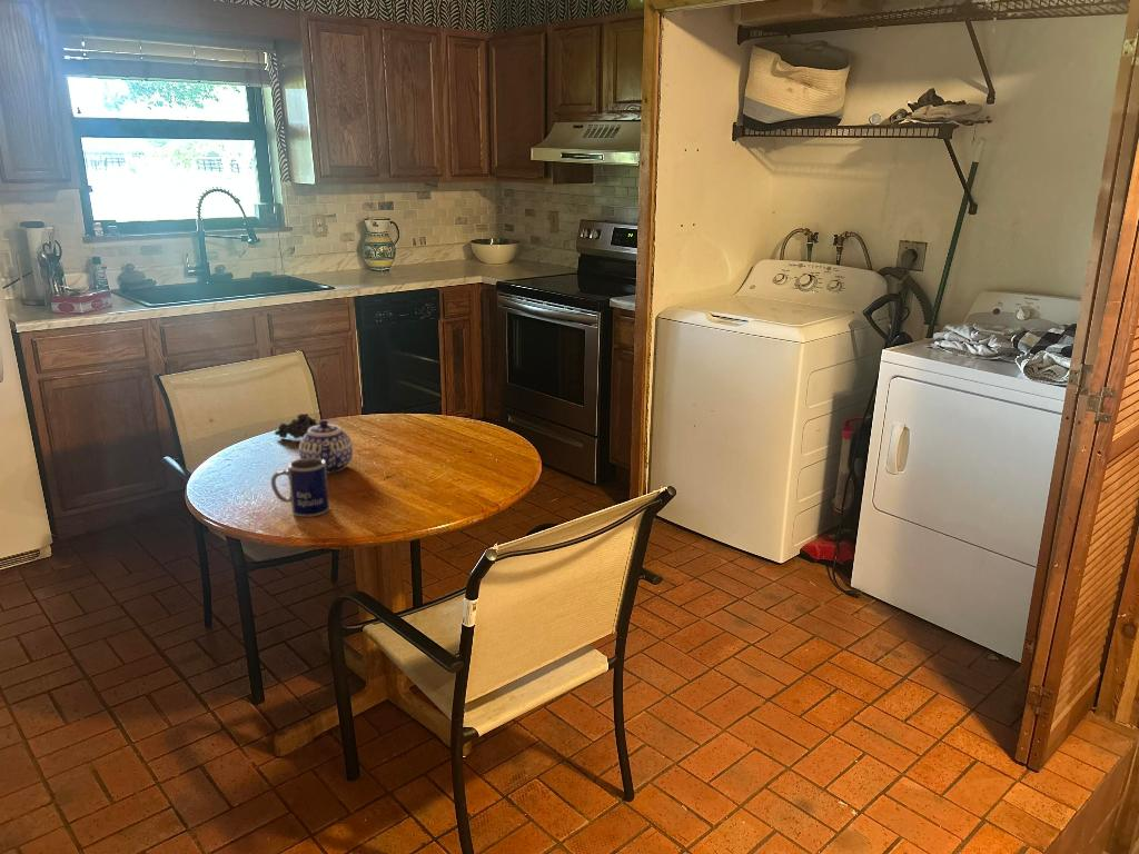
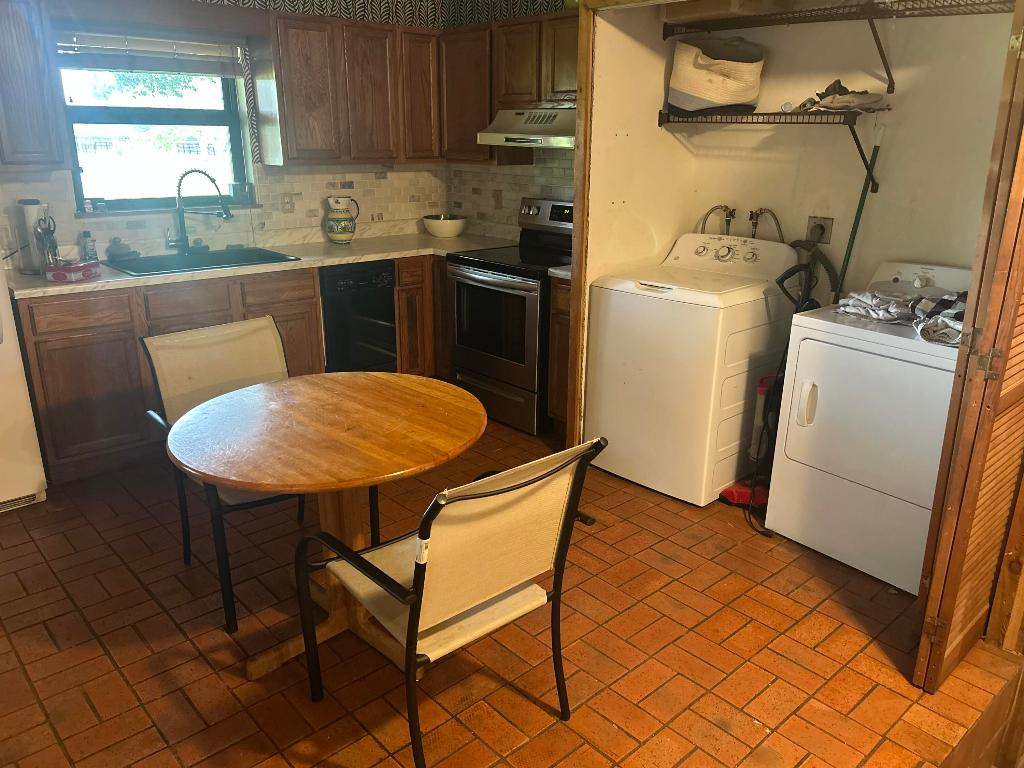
- mug [270,458,330,518]
- fruit [274,413,319,439]
- teapot [298,419,354,475]
